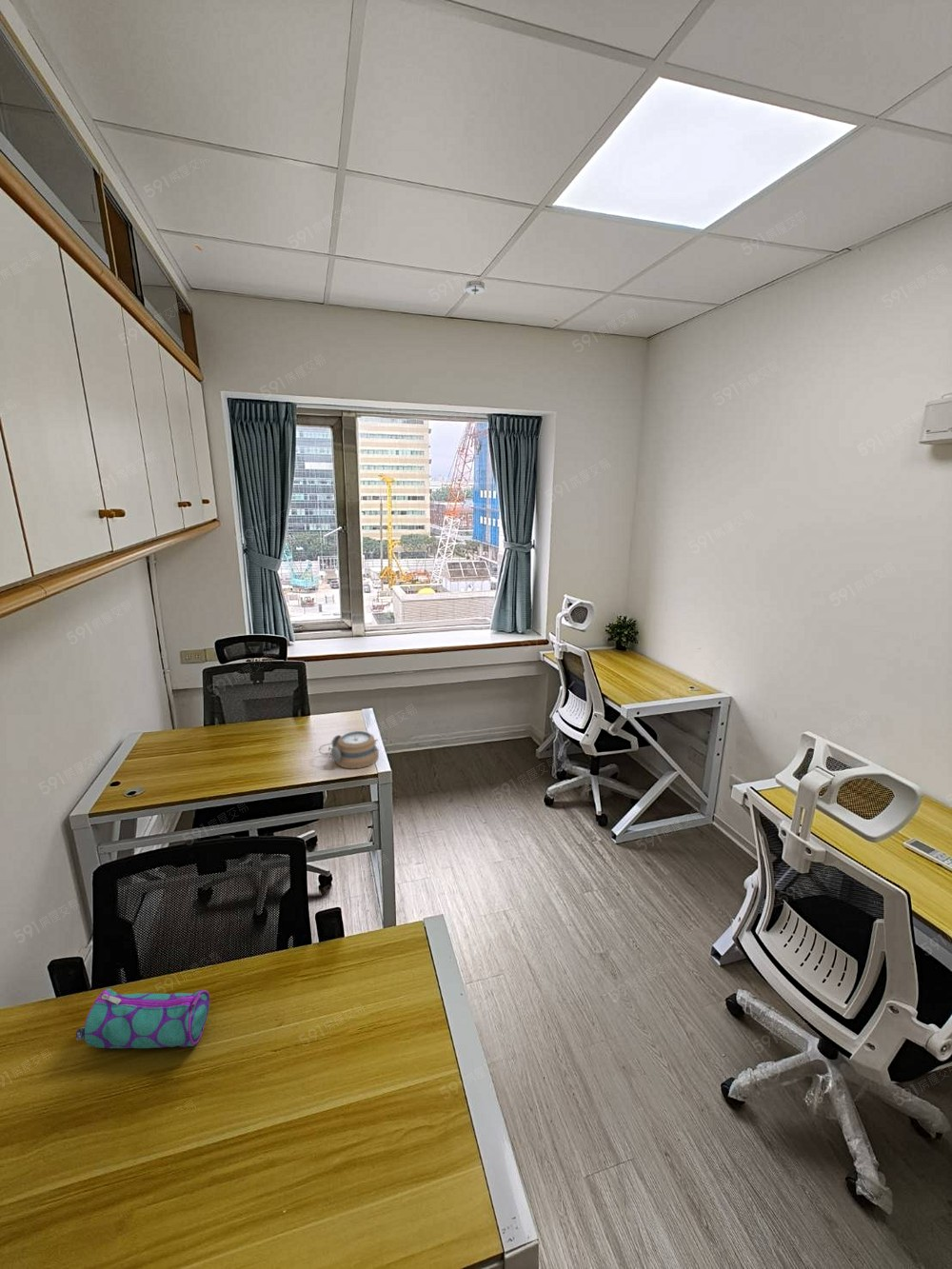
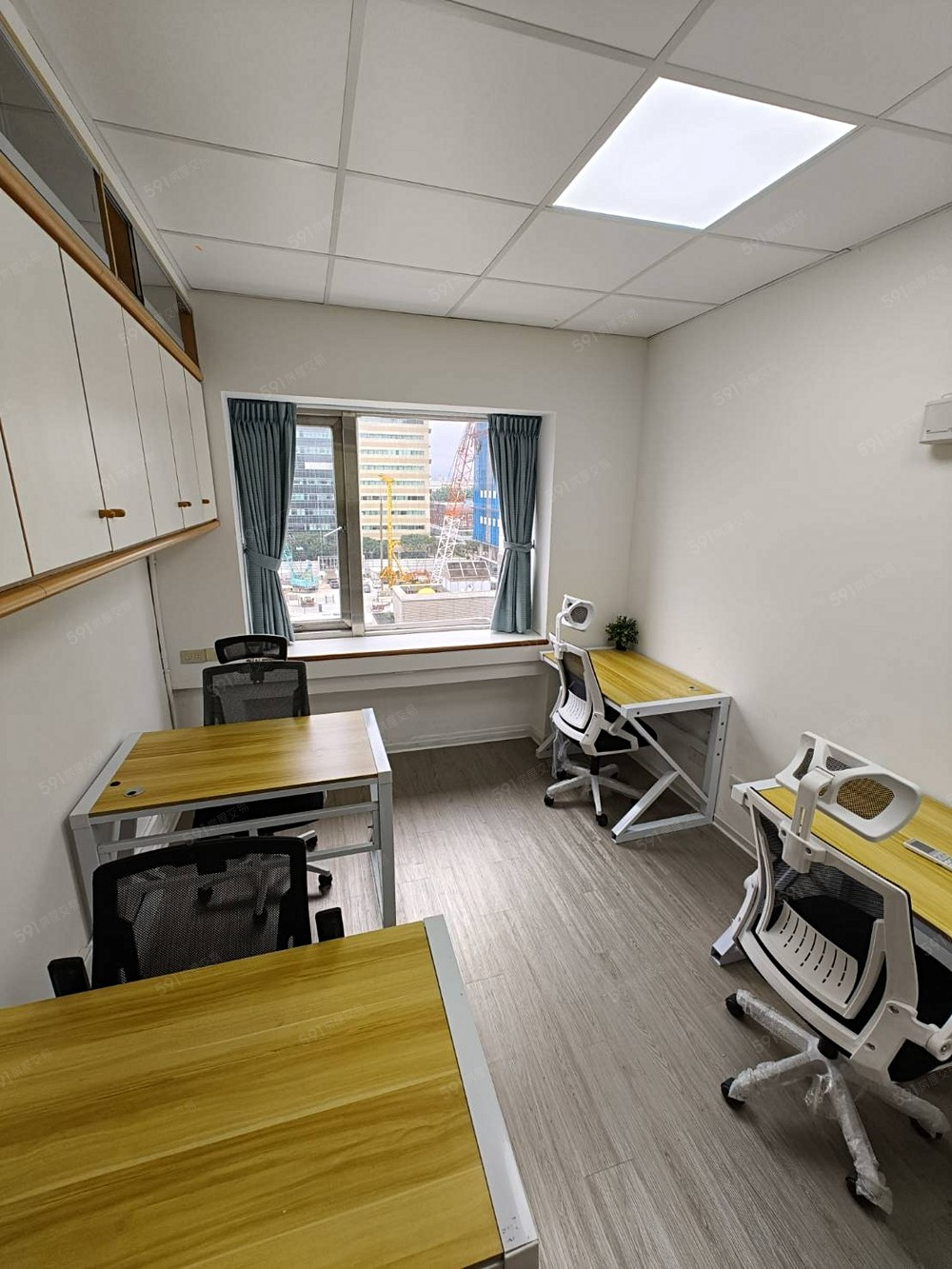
- pencil case [75,987,210,1049]
- alarm clock [318,730,380,769]
- smoke detector [462,279,487,296]
